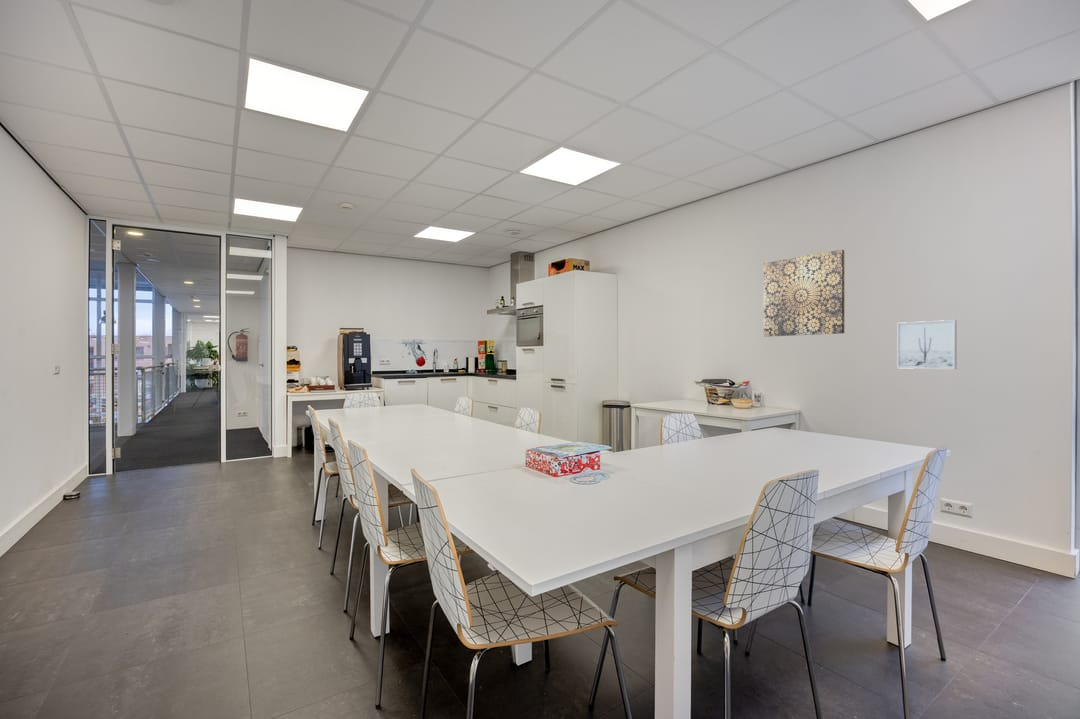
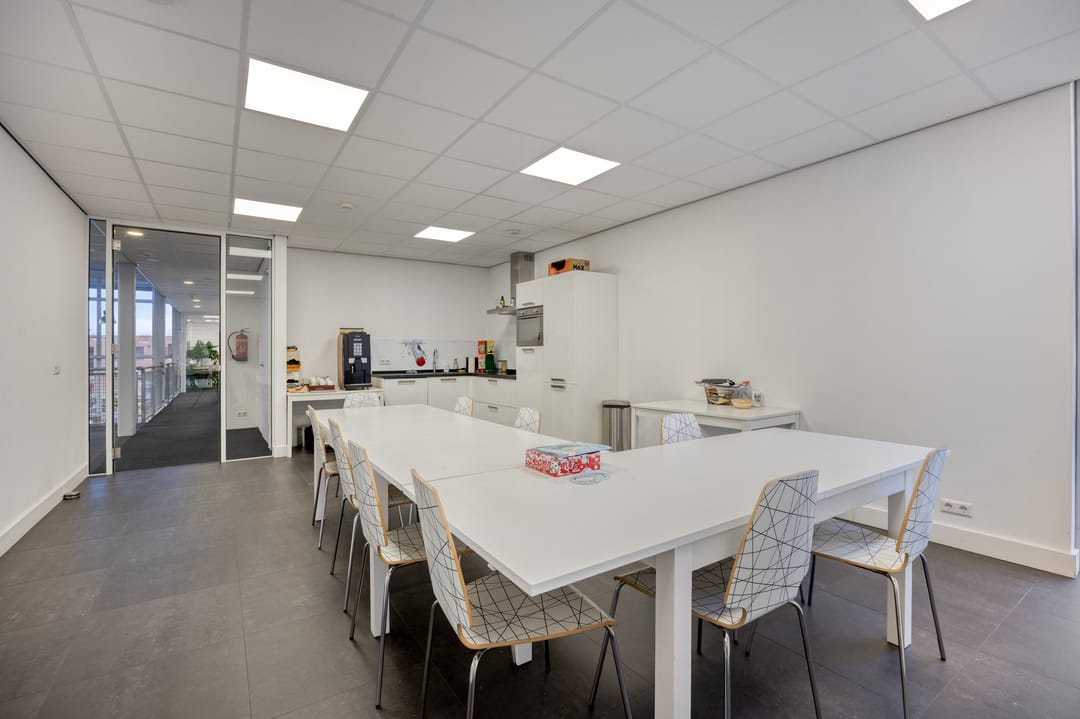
- wall art [763,249,846,338]
- wall art [896,319,958,370]
